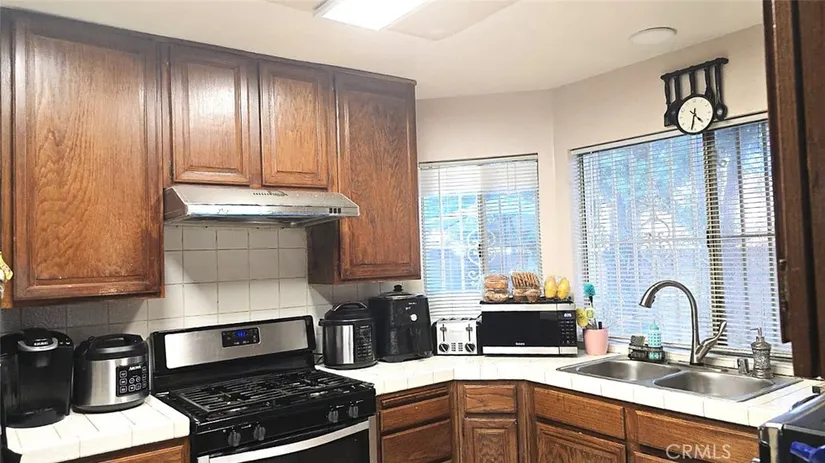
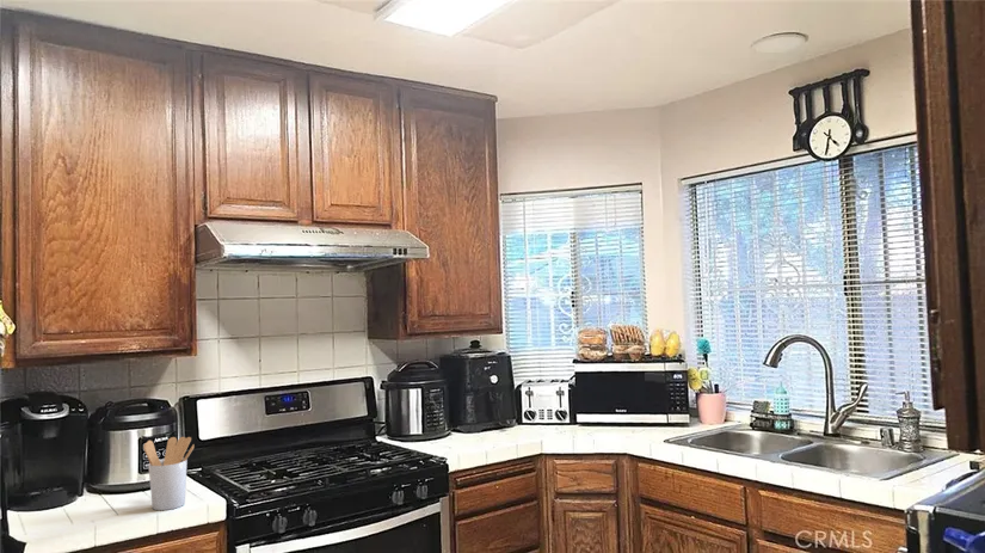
+ utensil holder [142,436,196,511]
